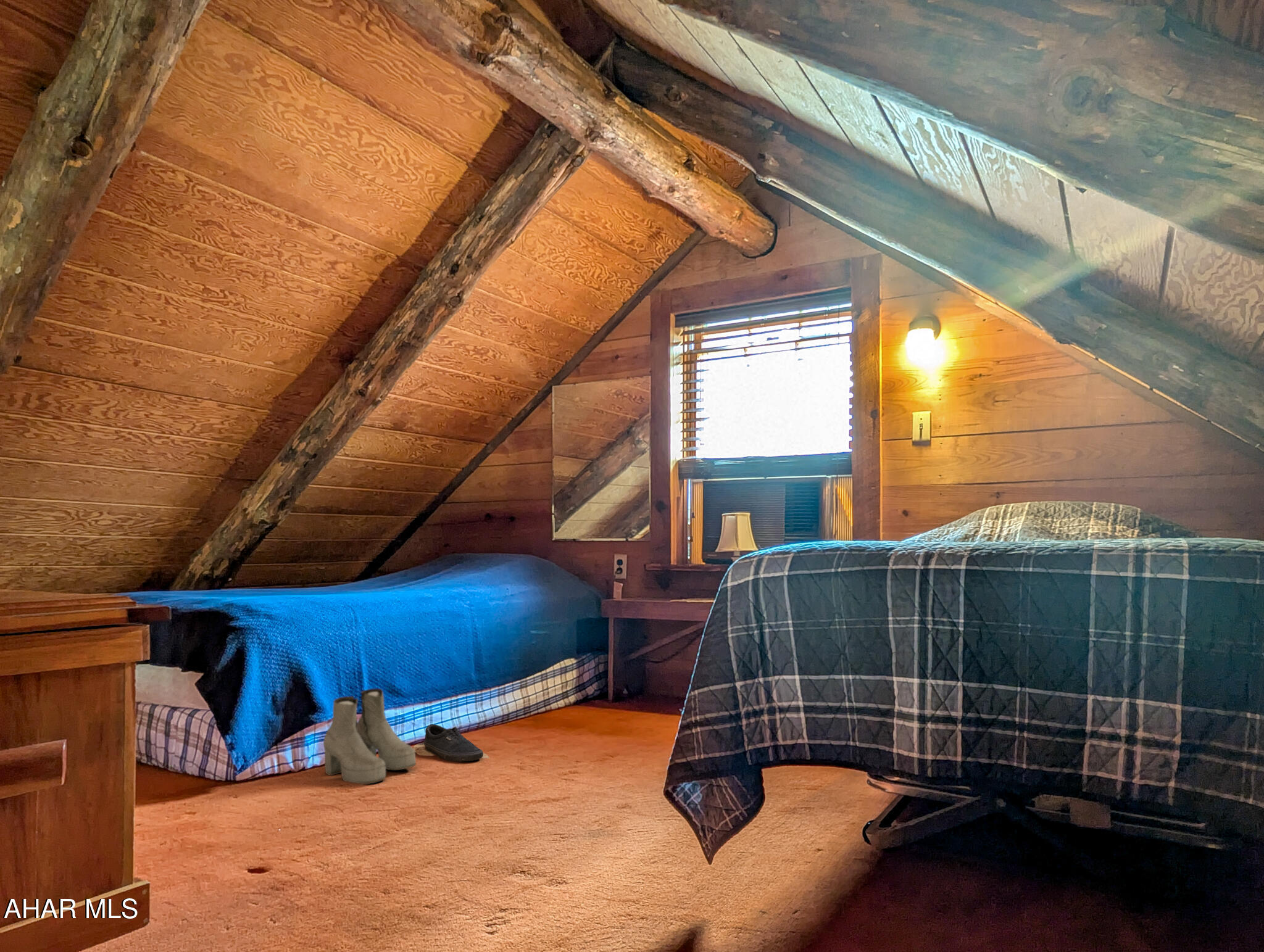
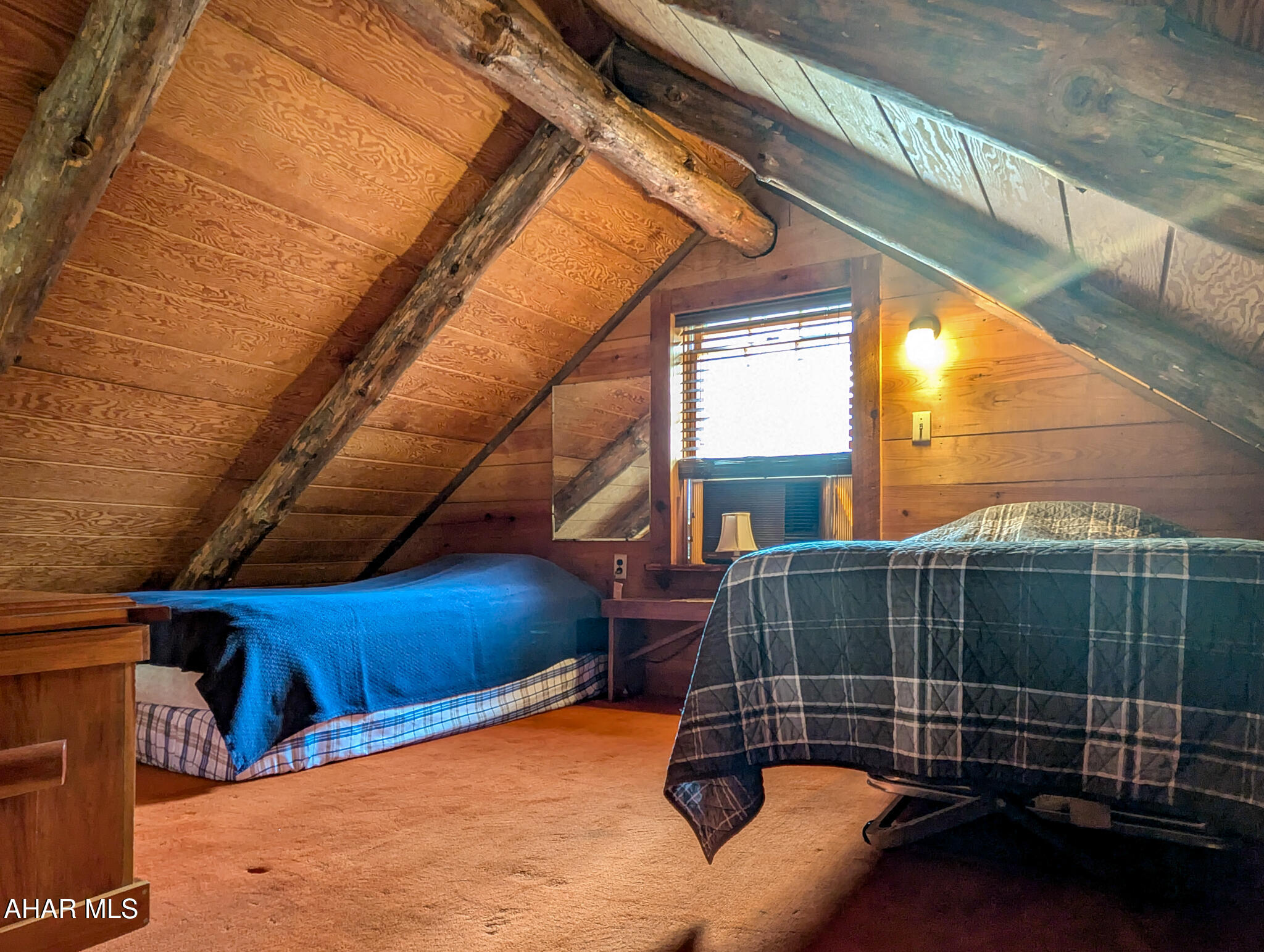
- shoe [413,724,490,763]
- boots [323,688,417,785]
